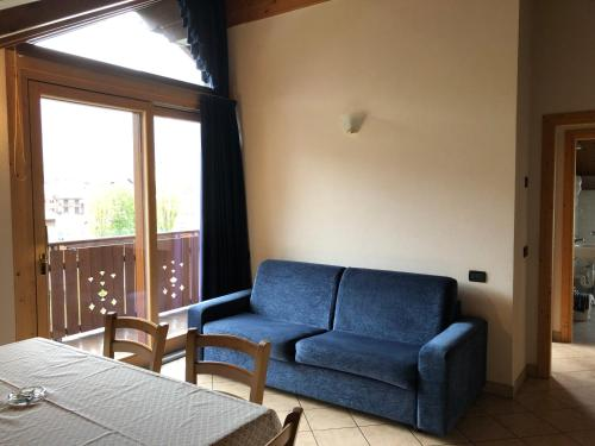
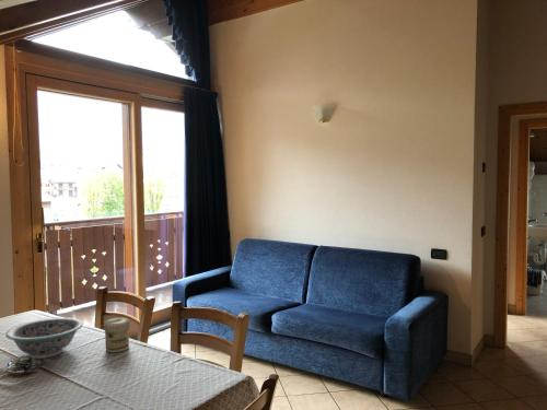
+ decorative bowl [4,317,84,360]
+ jar [103,316,131,353]
